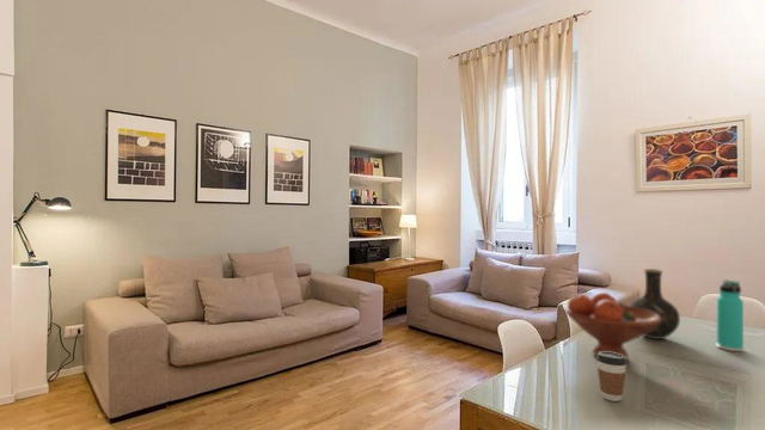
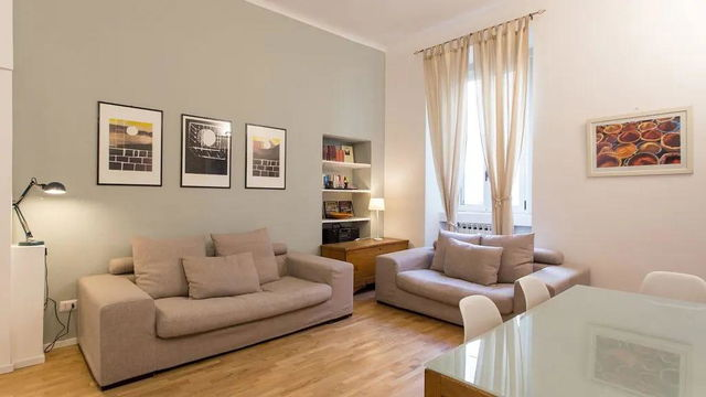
- vase [629,268,681,340]
- thermos bottle [716,280,745,352]
- fruit bowl [563,291,661,361]
- coffee cup [595,352,628,403]
